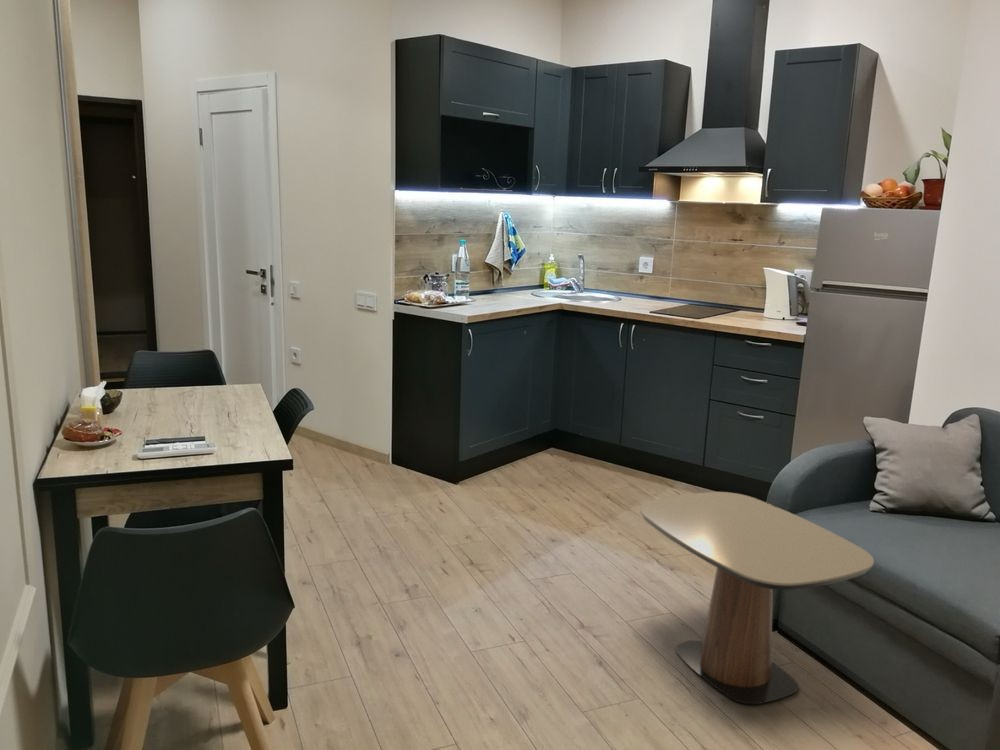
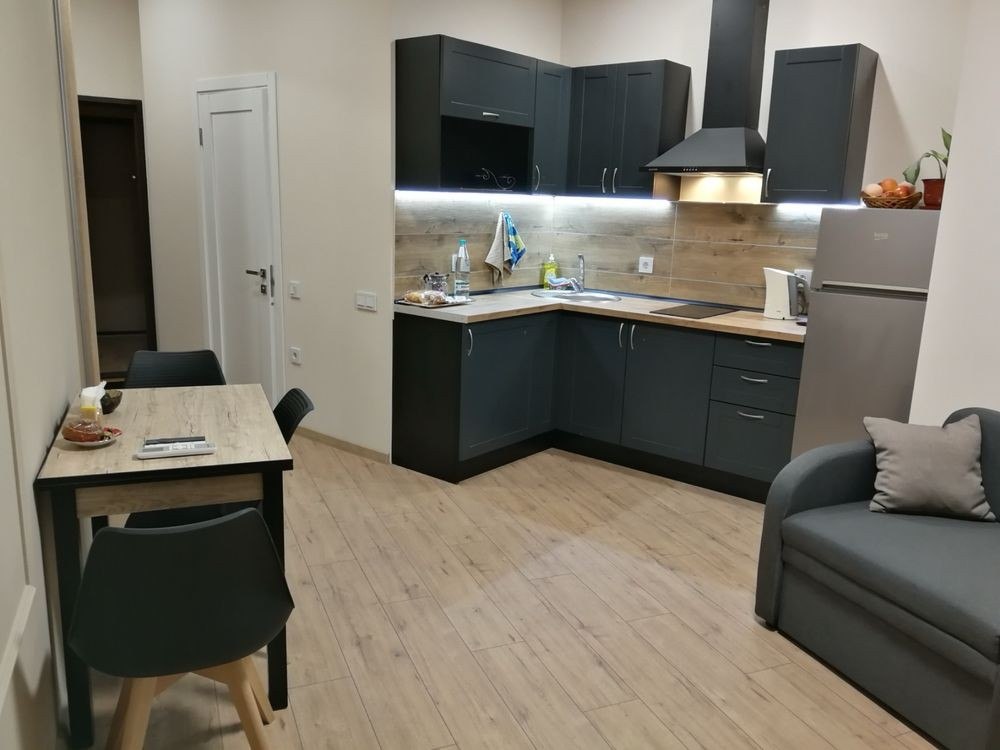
- side table [639,491,875,705]
